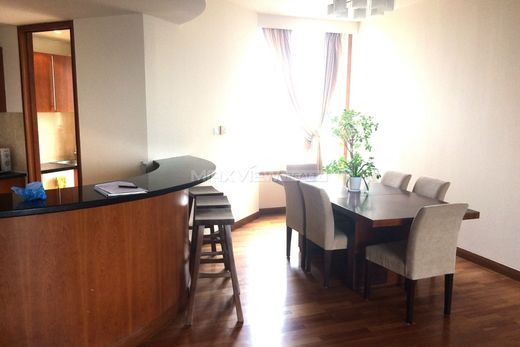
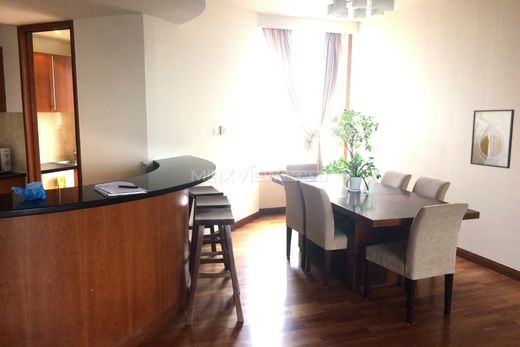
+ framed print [469,108,515,170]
